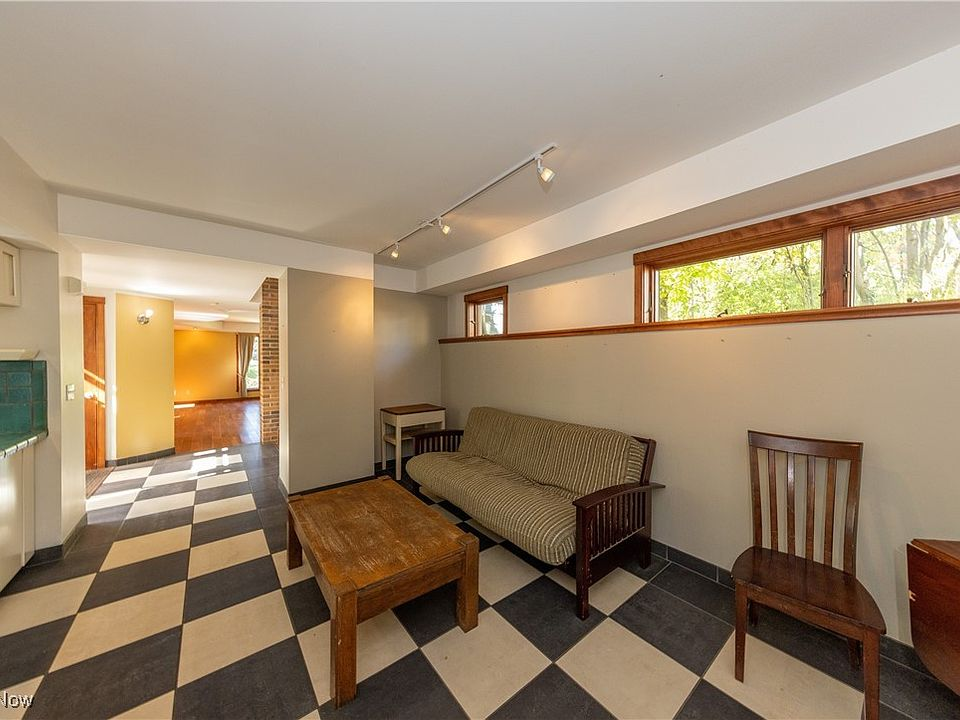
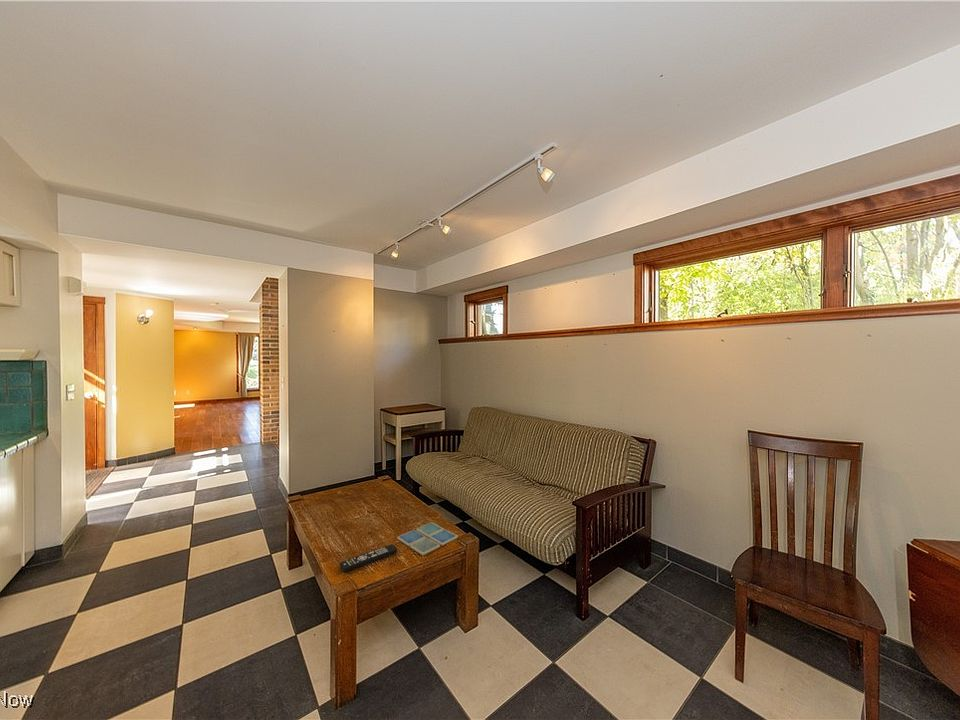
+ remote control [339,543,398,573]
+ drink coaster [396,521,458,556]
